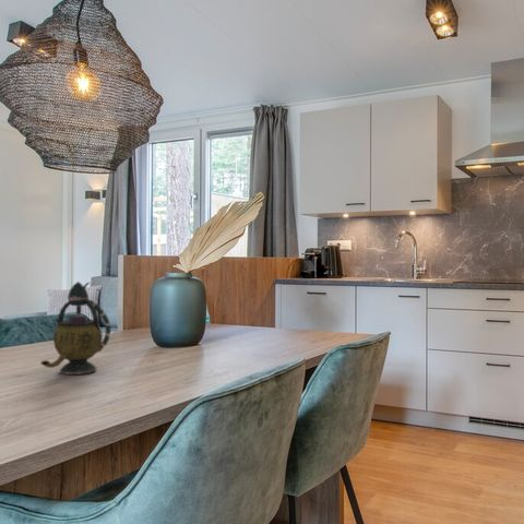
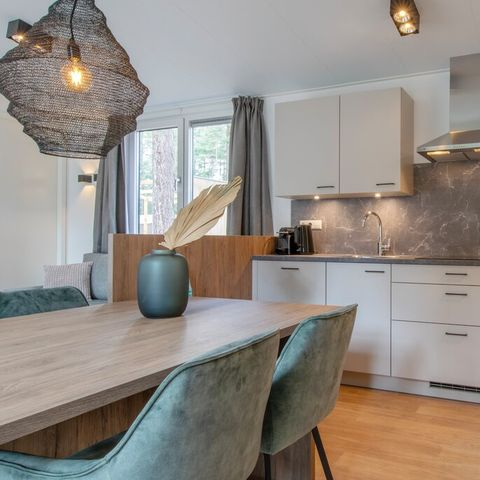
- teapot [39,281,111,376]
